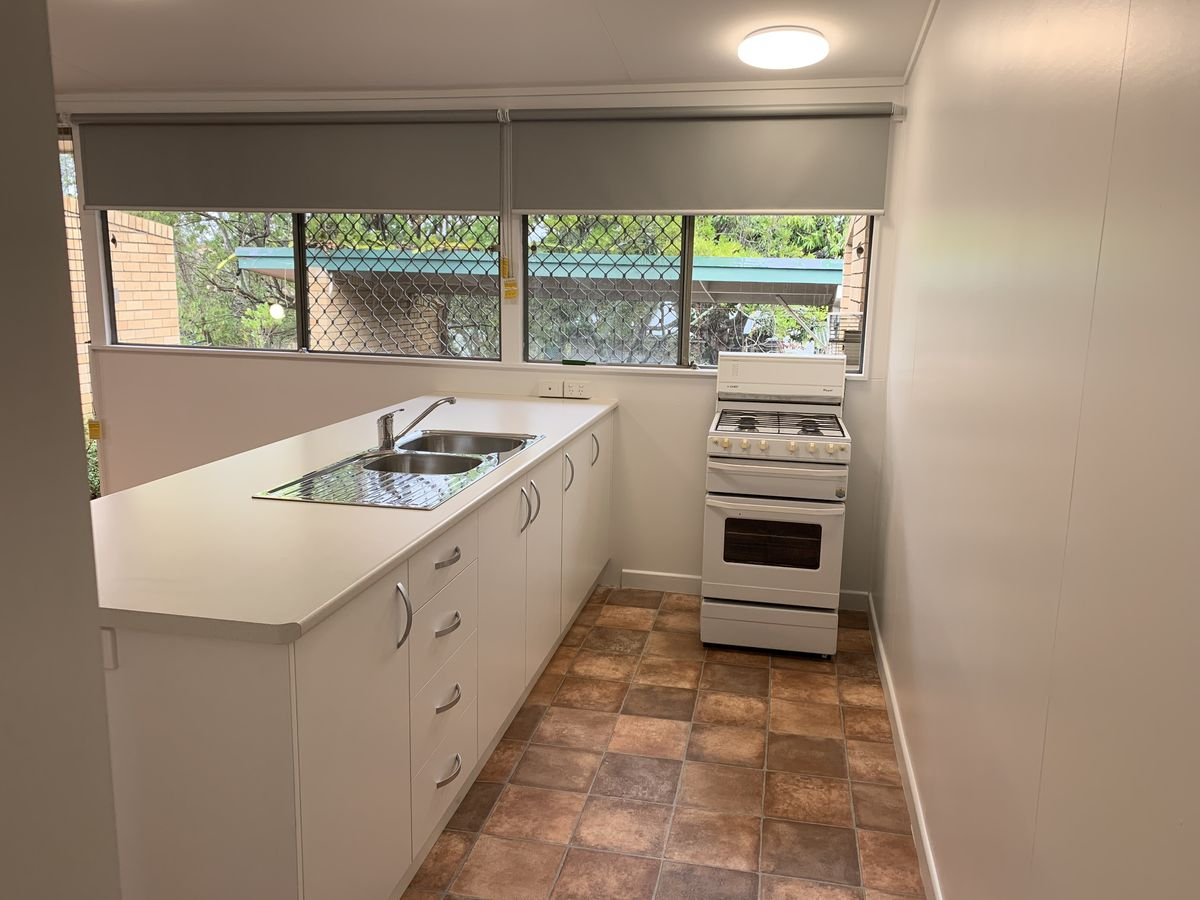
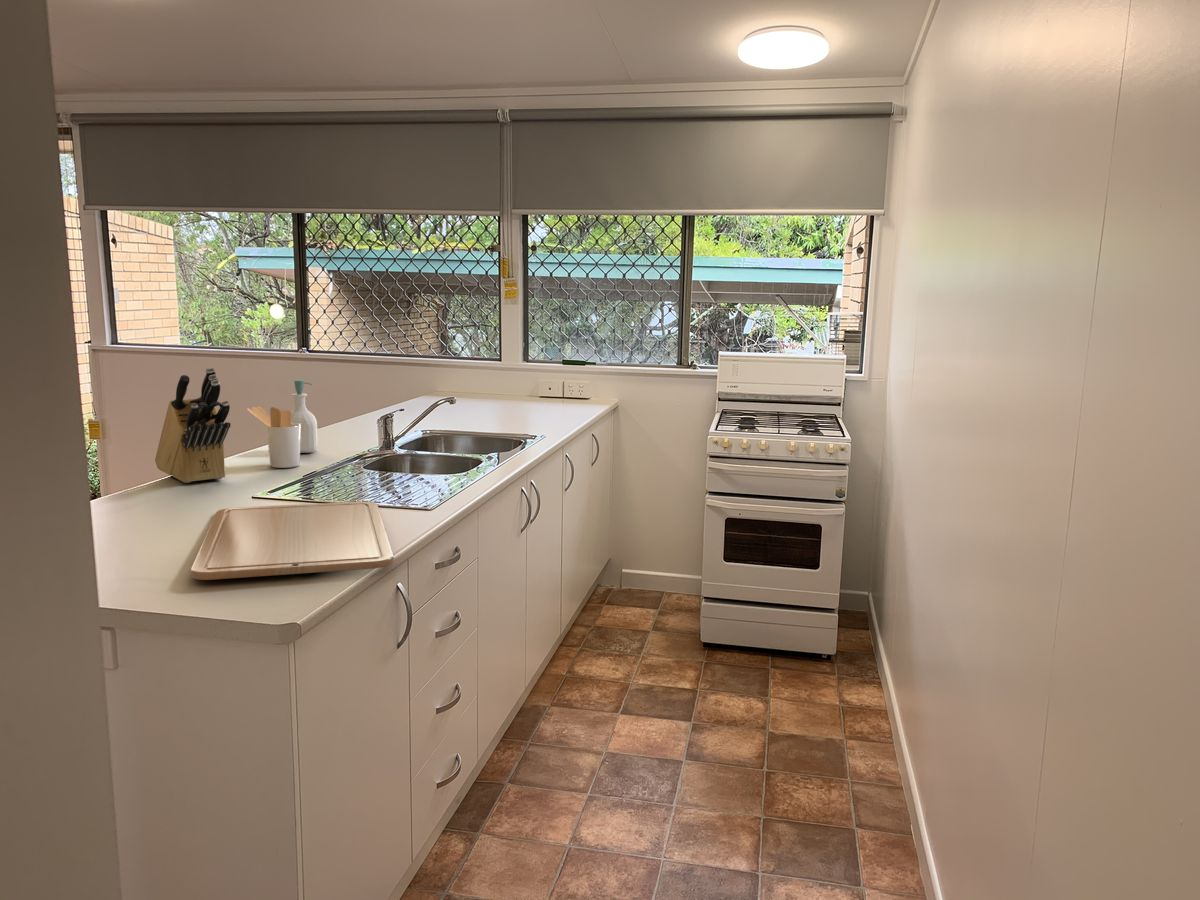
+ knife block [154,367,231,484]
+ utensil holder [246,405,301,469]
+ chopping board [189,501,395,581]
+ soap bottle [290,379,319,454]
